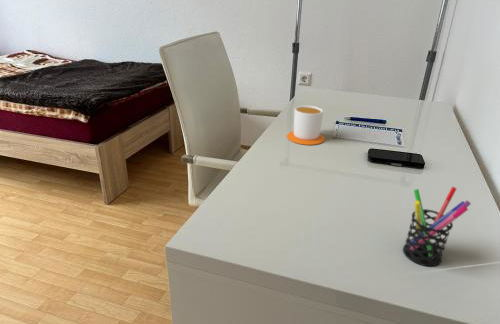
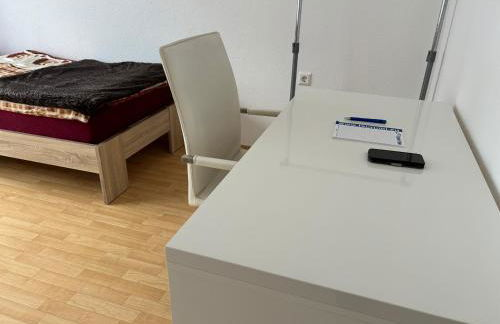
- mug [286,105,326,146]
- pen holder [402,186,472,267]
